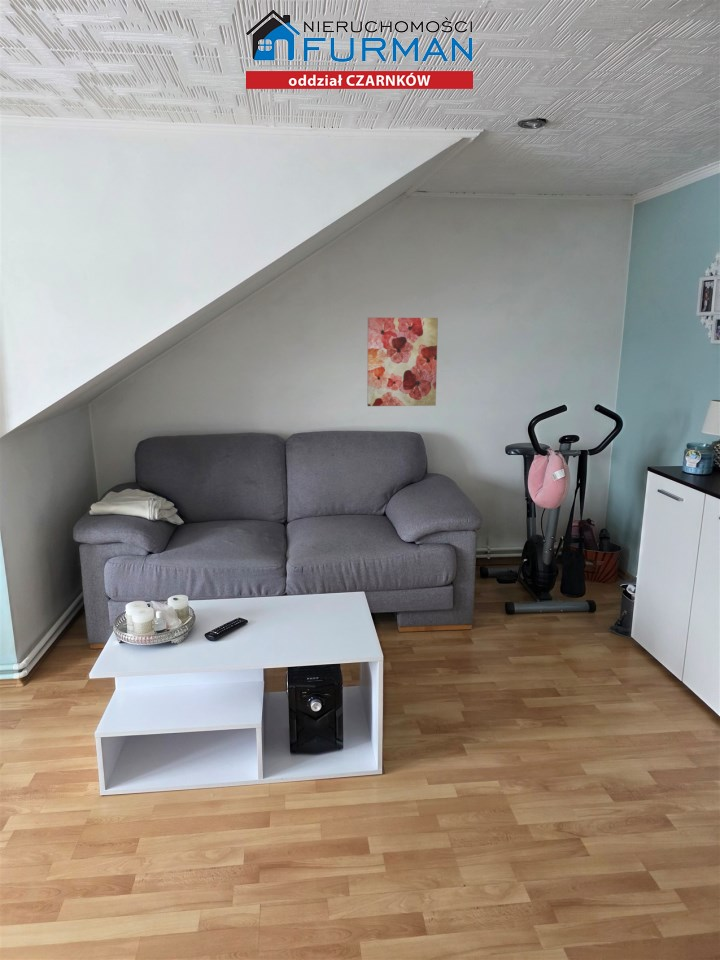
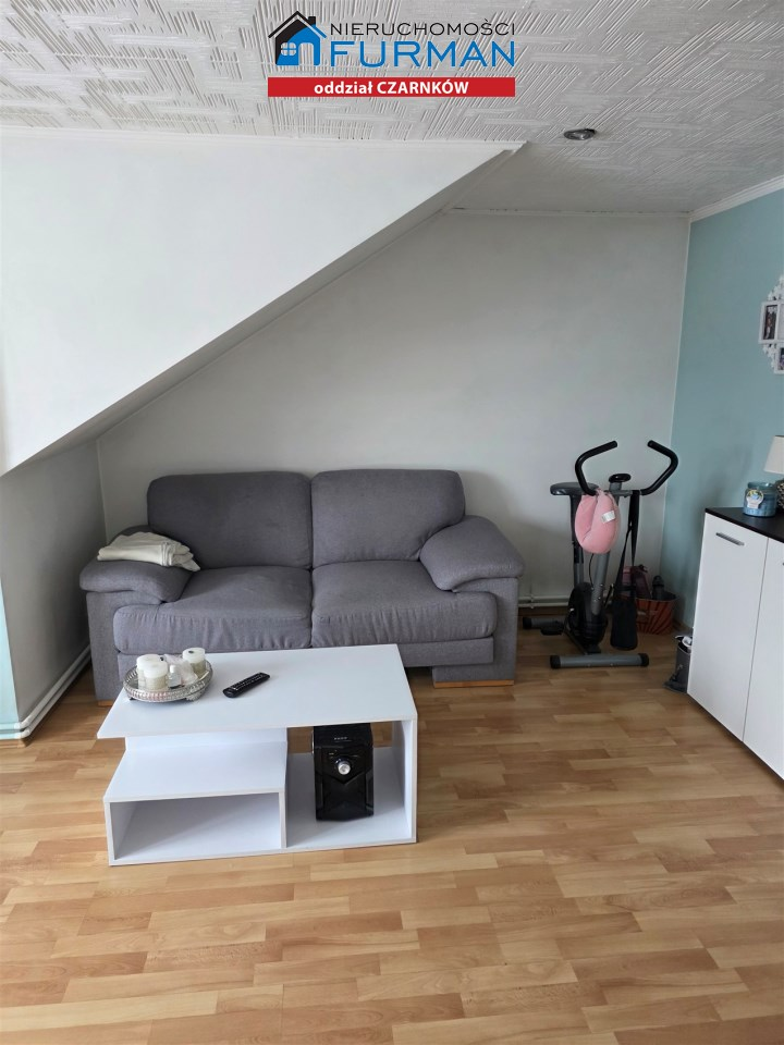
- wall art [366,316,439,407]
